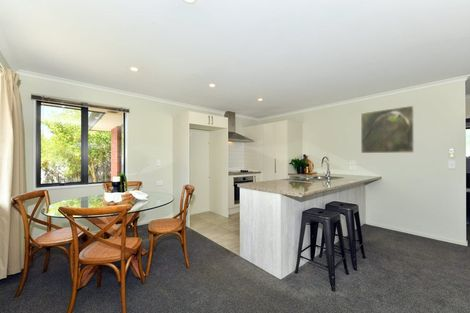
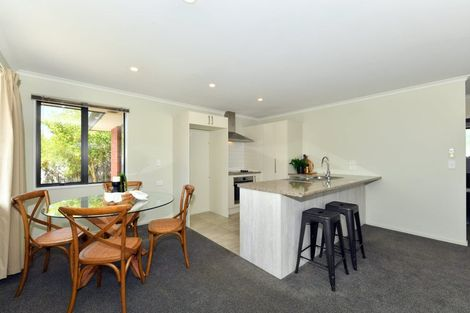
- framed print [360,105,415,154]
